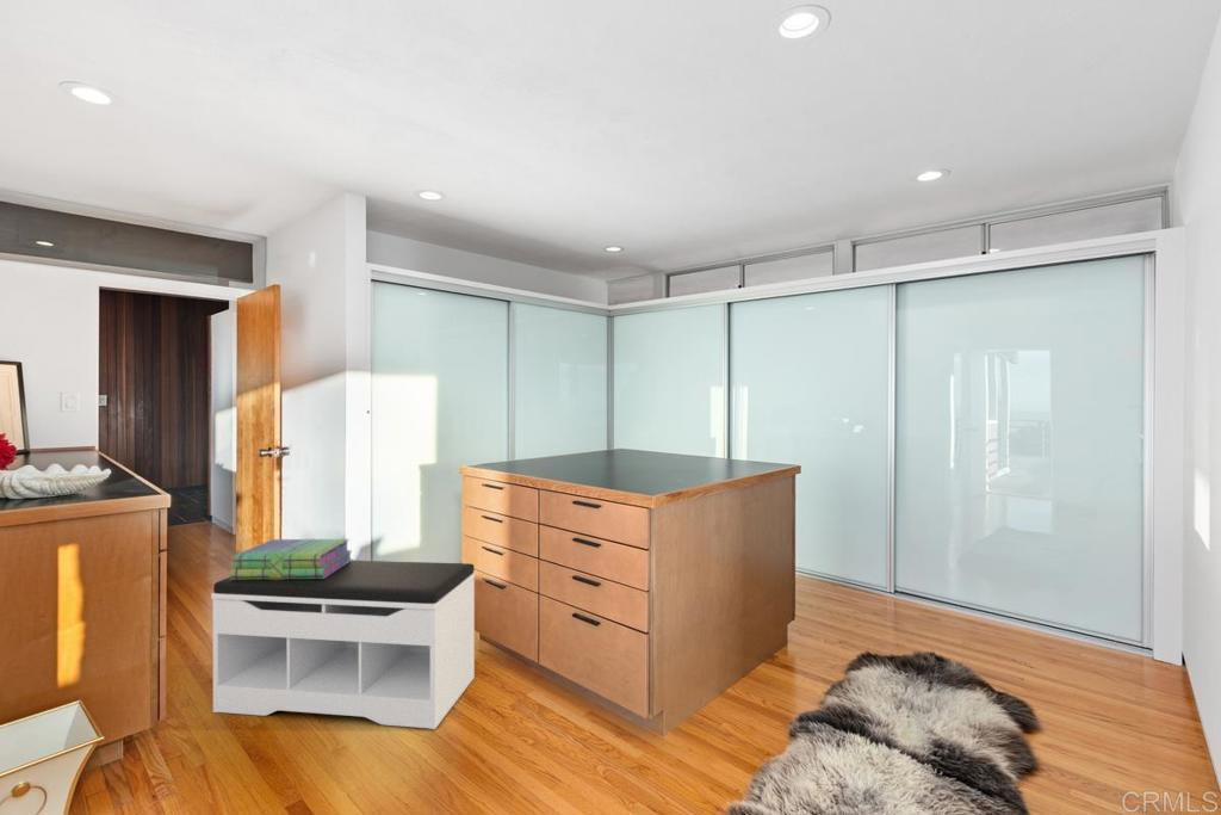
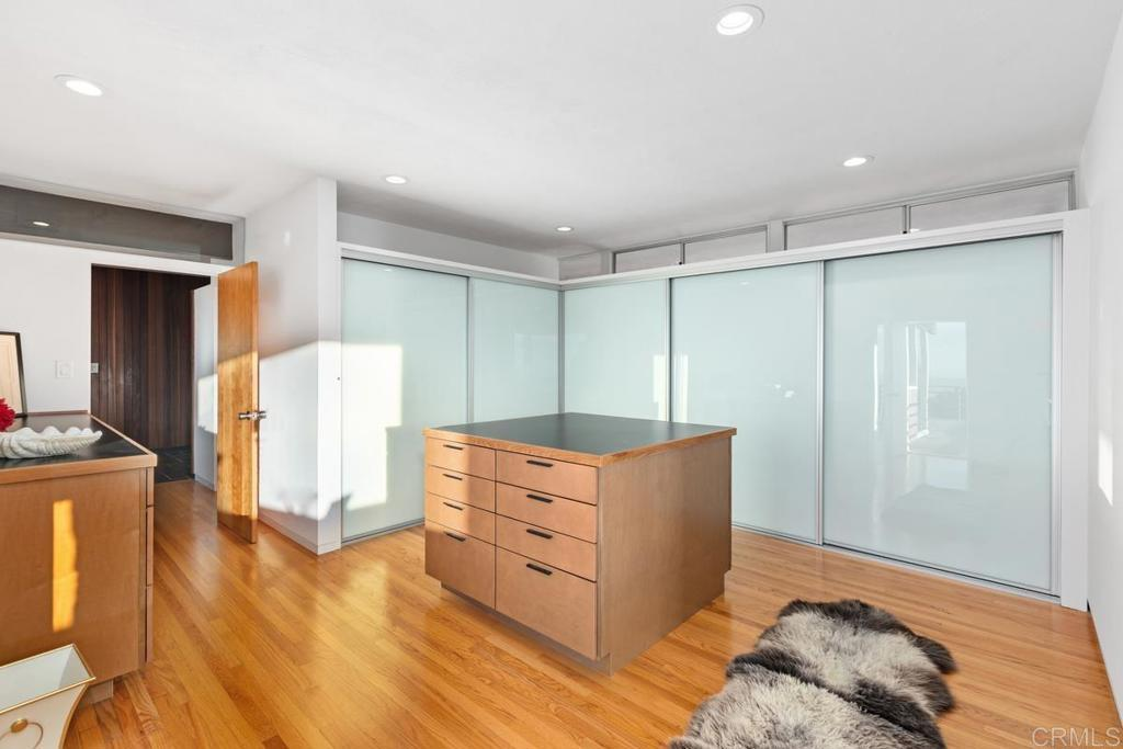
- stack of books [229,538,353,580]
- bench [210,558,476,730]
